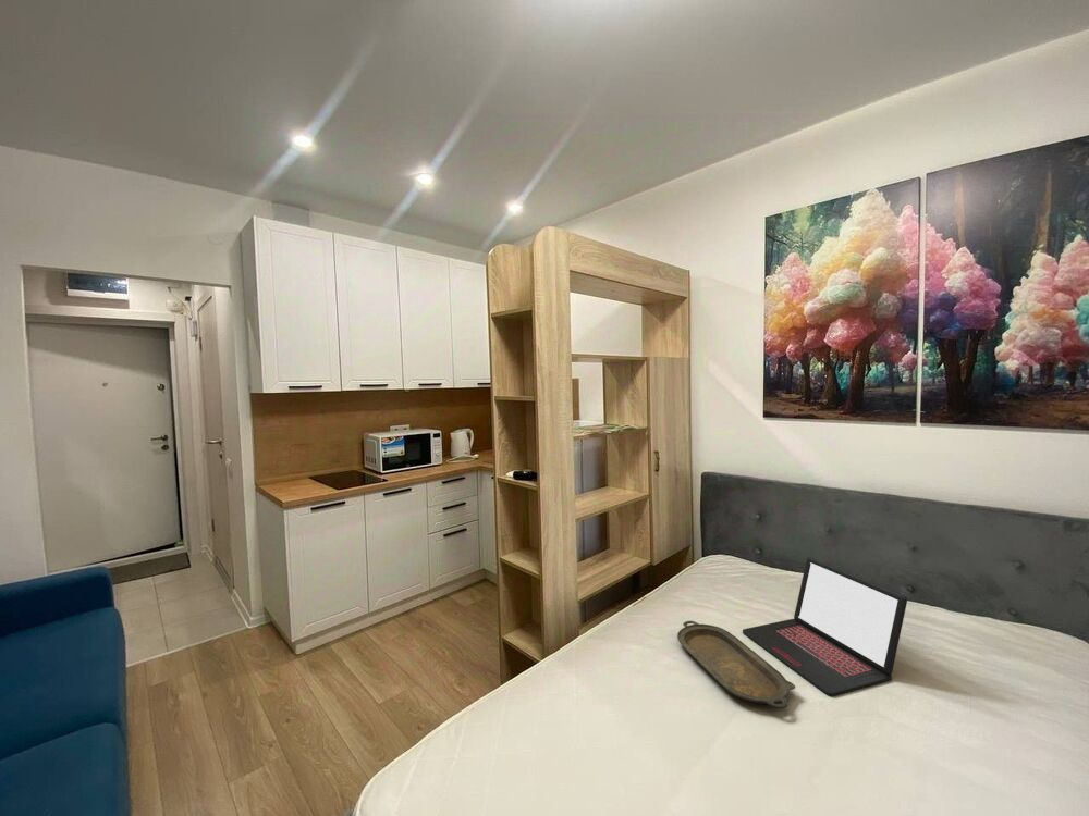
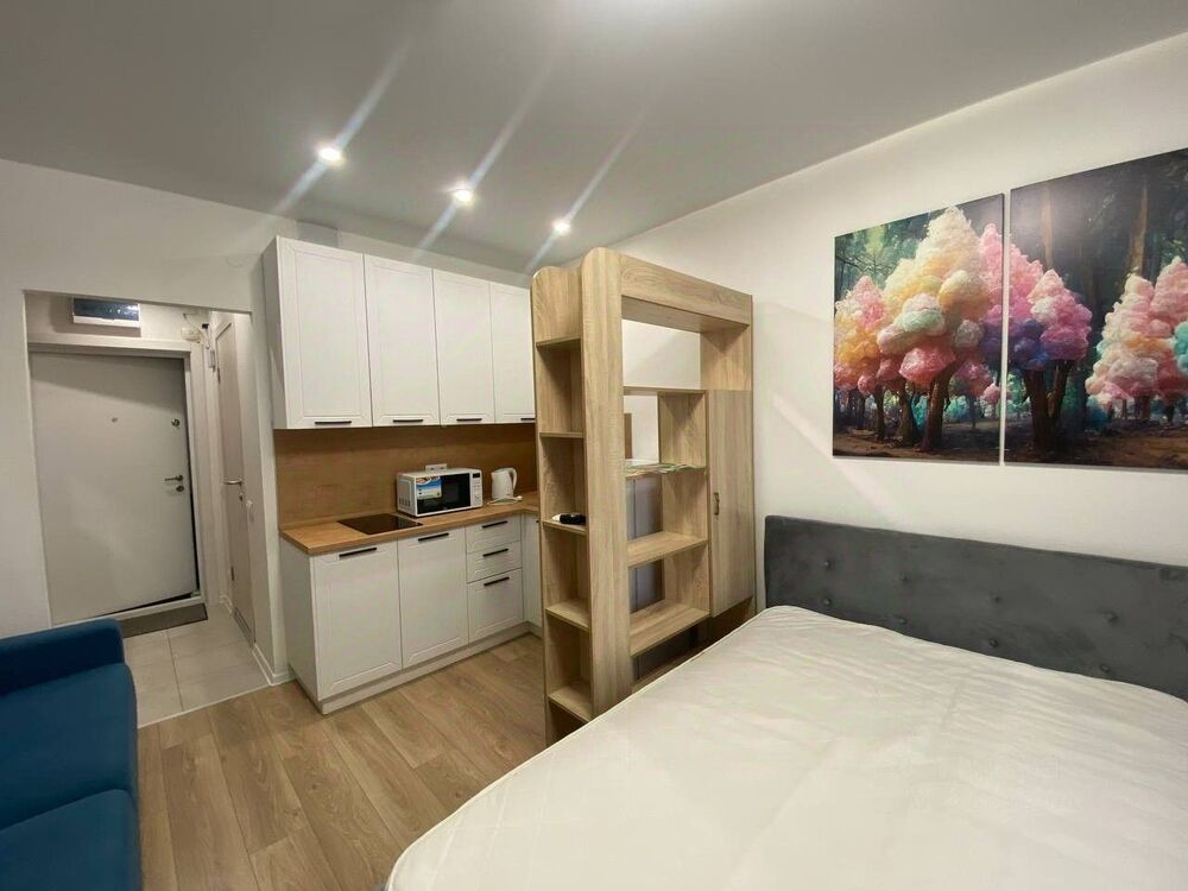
- serving tray [676,620,796,709]
- laptop [742,556,908,697]
